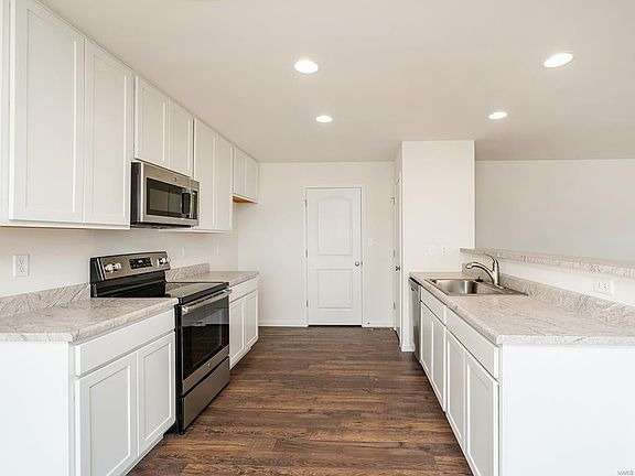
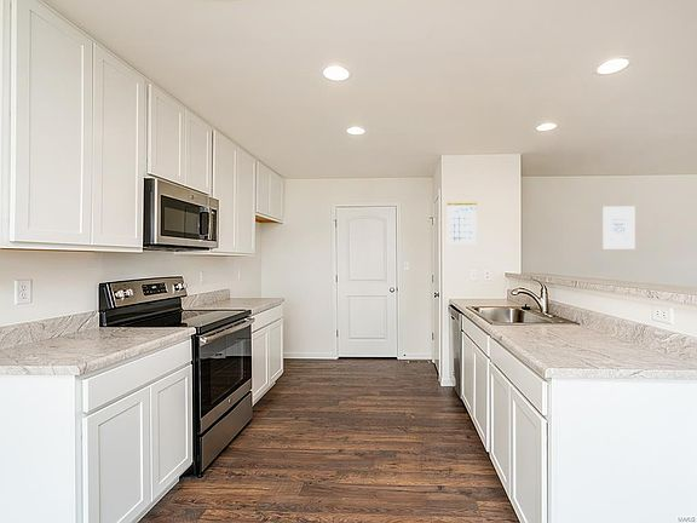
+ wall art [601,206,636,251]
+ calendar [447,192,478,245]
